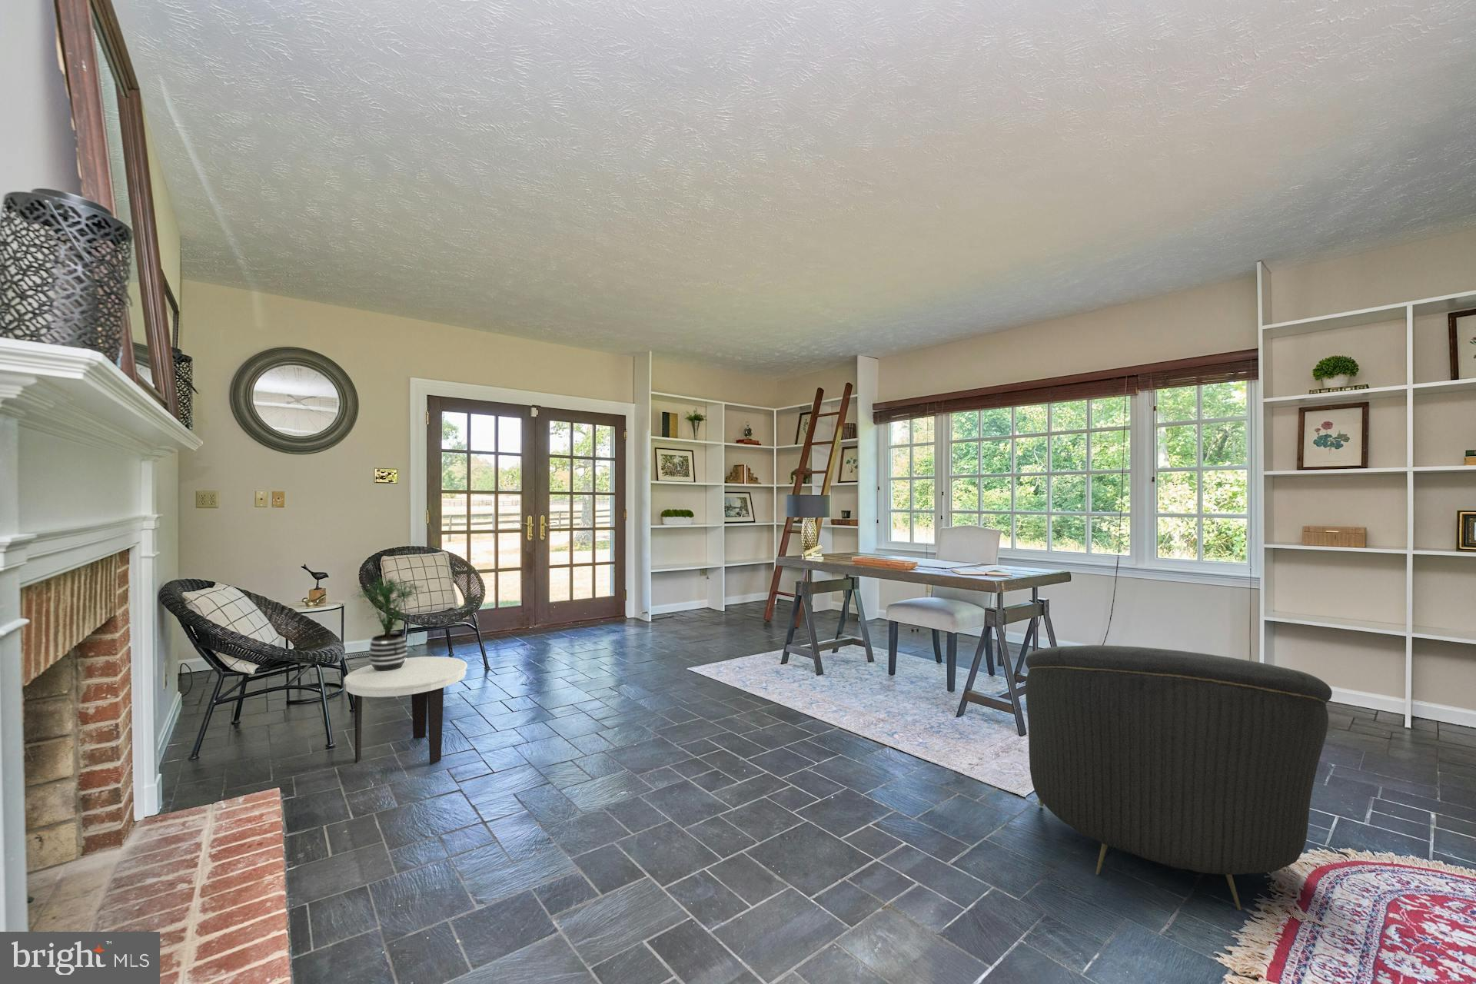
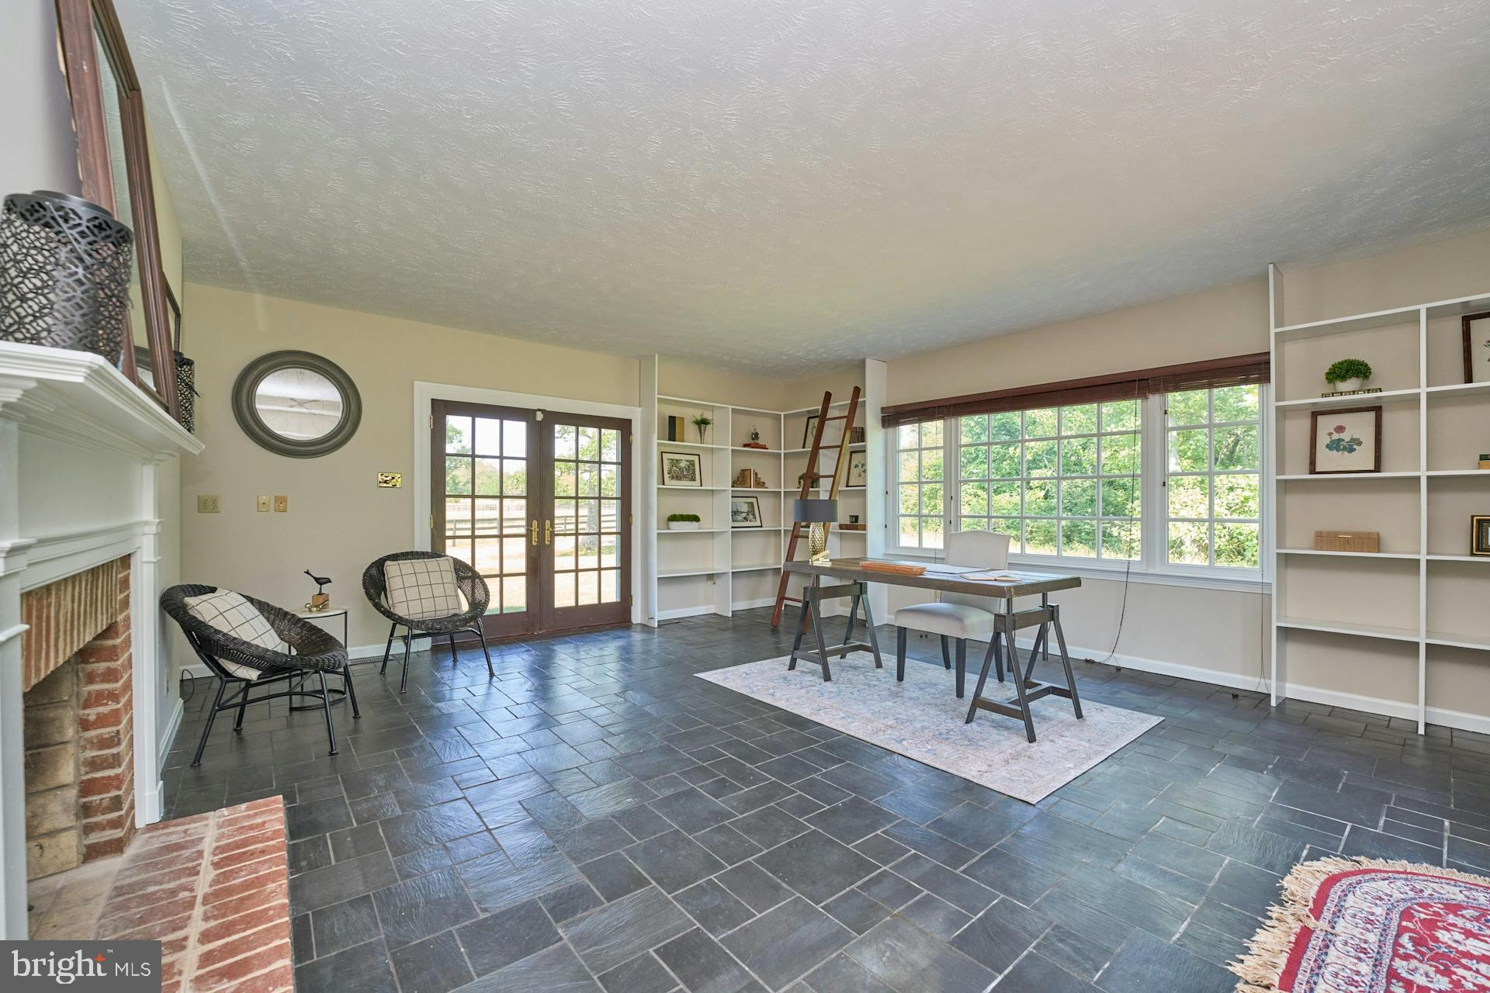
- side table [344,656,468,765]
- potted plant [350,575,426,671]
- armchair [1025,645,1333,912]
